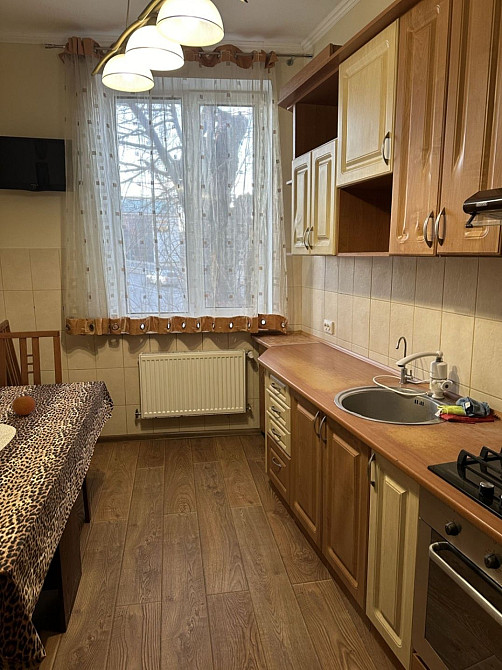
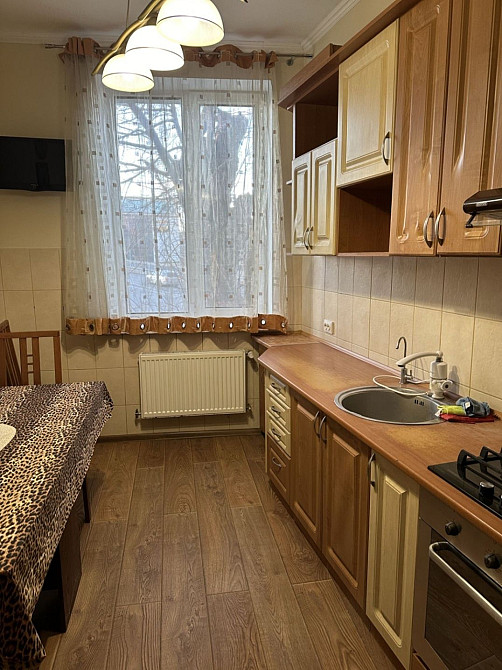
- fruit [11,395,36,416]
